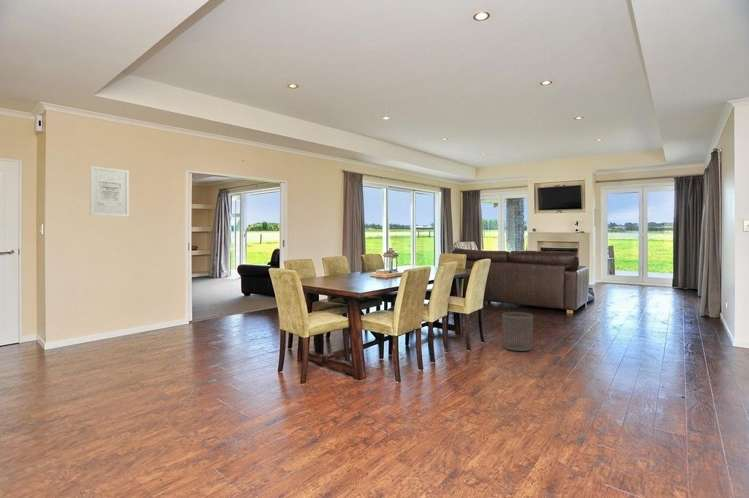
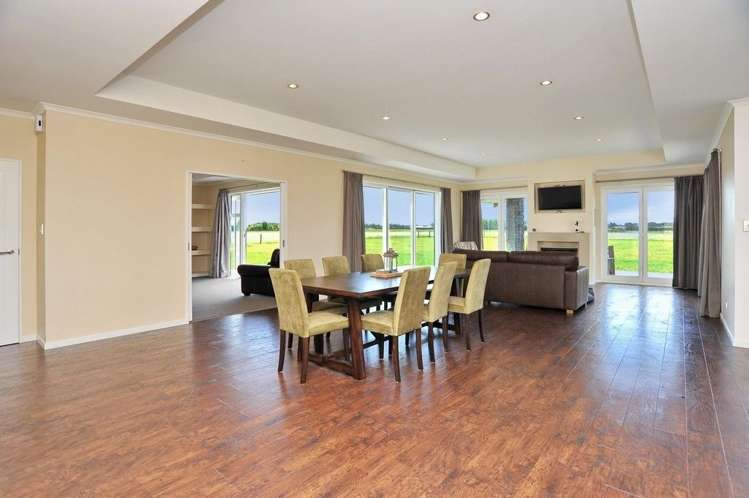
- wall art [89,165,130,218]
- waste bin [501,311,534,352]
